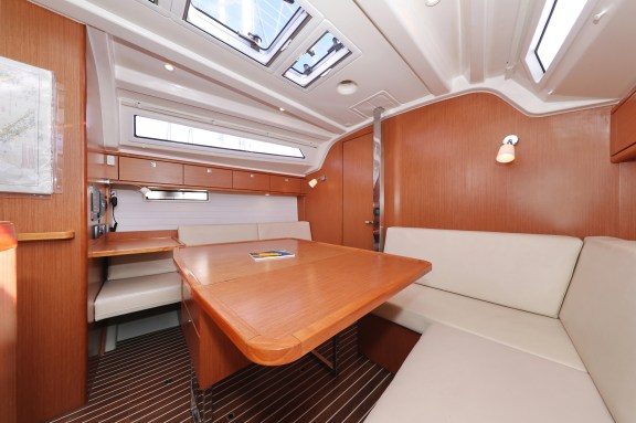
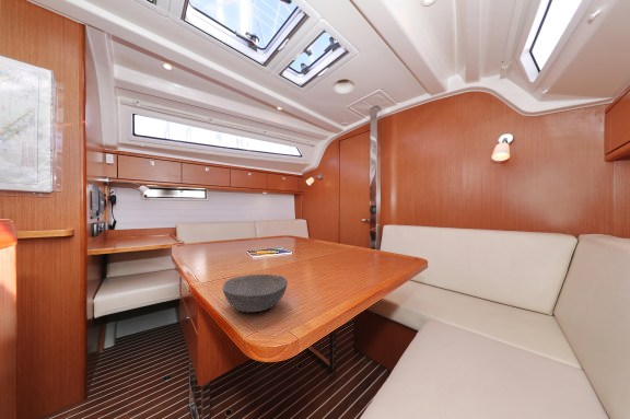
+ bowl [221,273,289,313]
